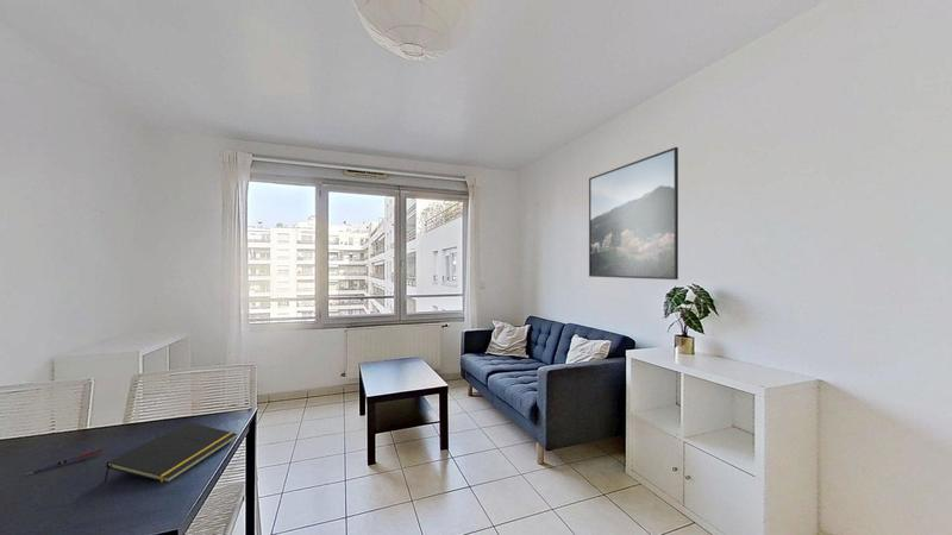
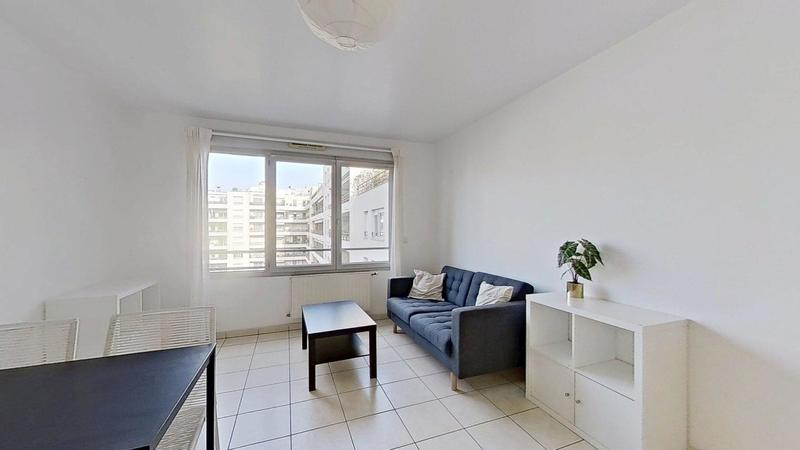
- pen [25,447,106,477]
- notepad [104,421,238,484]
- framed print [588,146,679,281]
